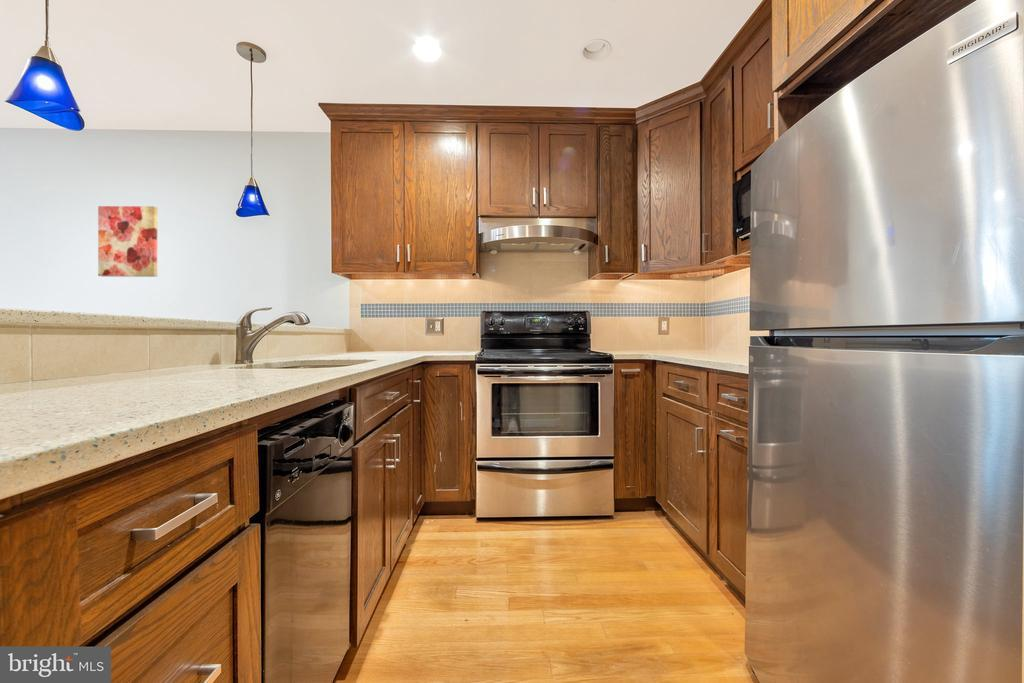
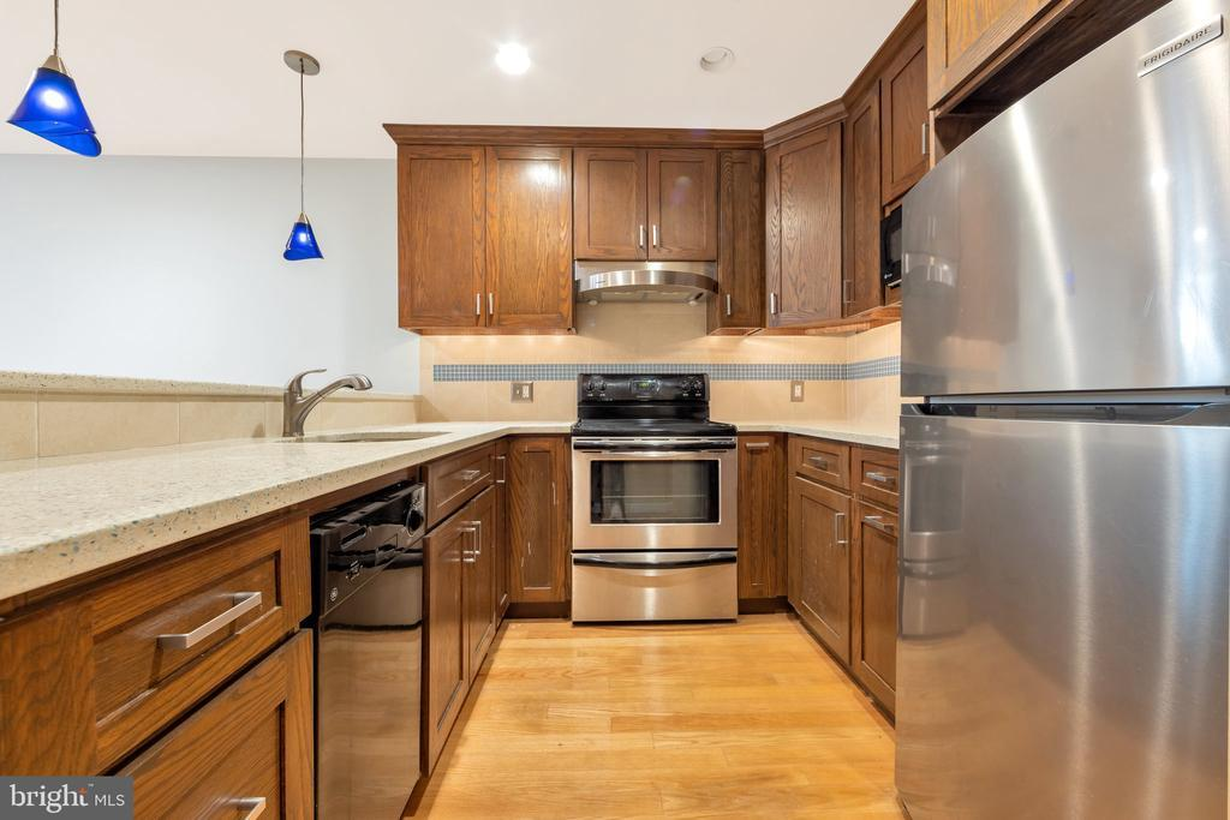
- wall art [97,205,158,278]
